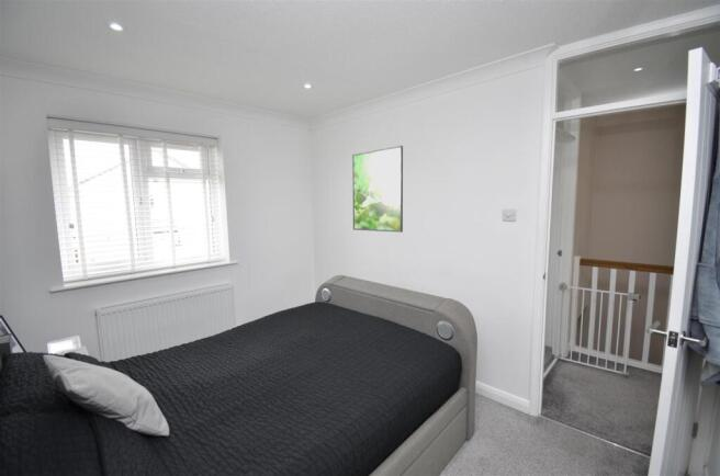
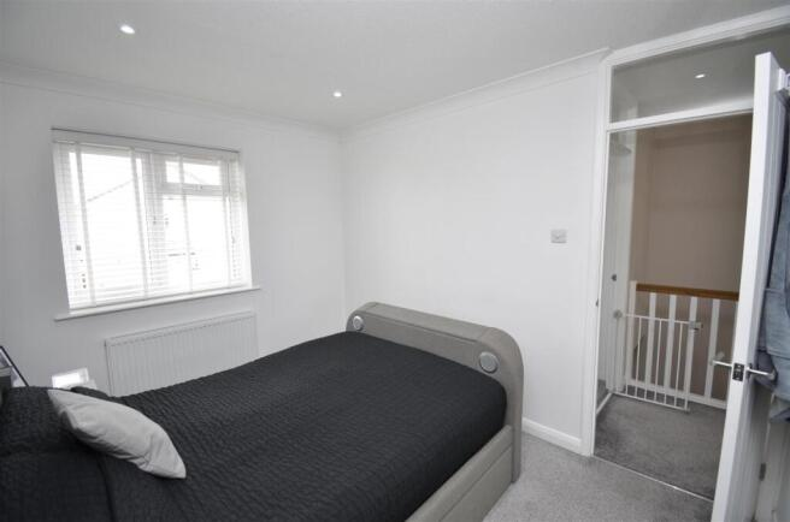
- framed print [351,145,404,234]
